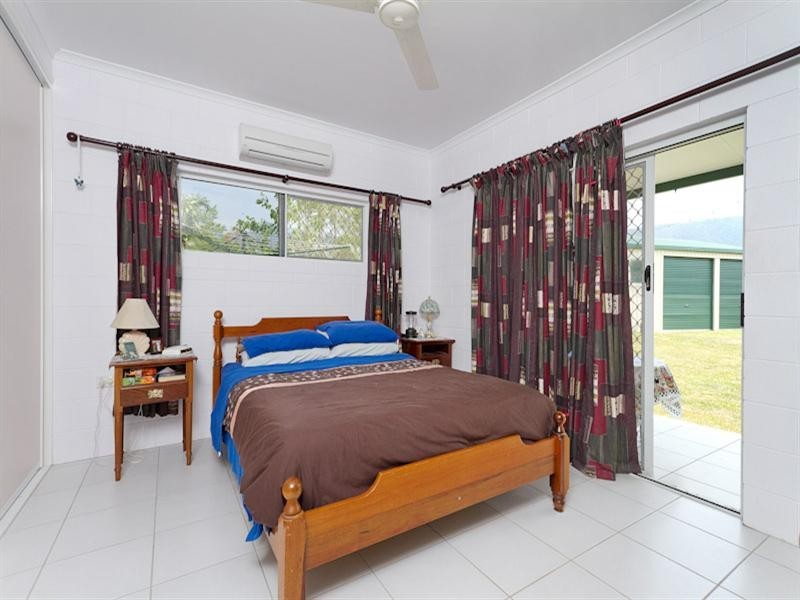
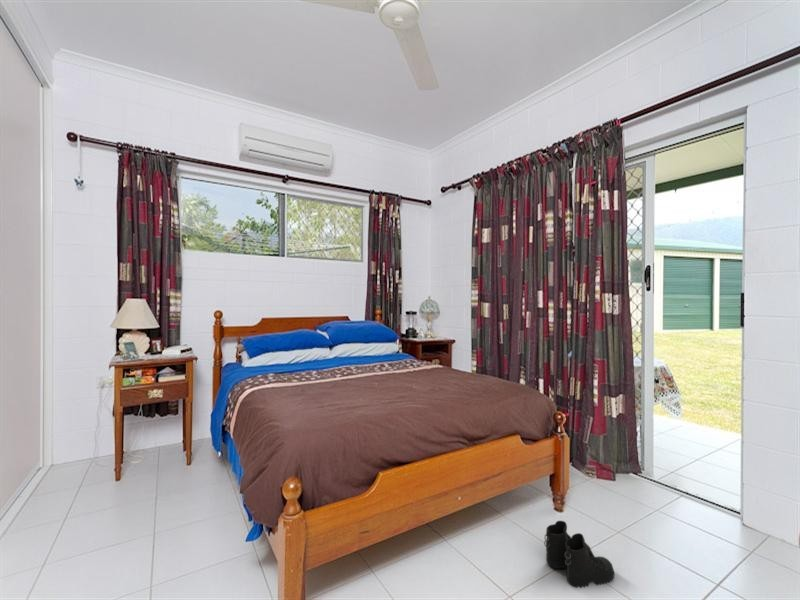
+ boots [543,520,616,589]
